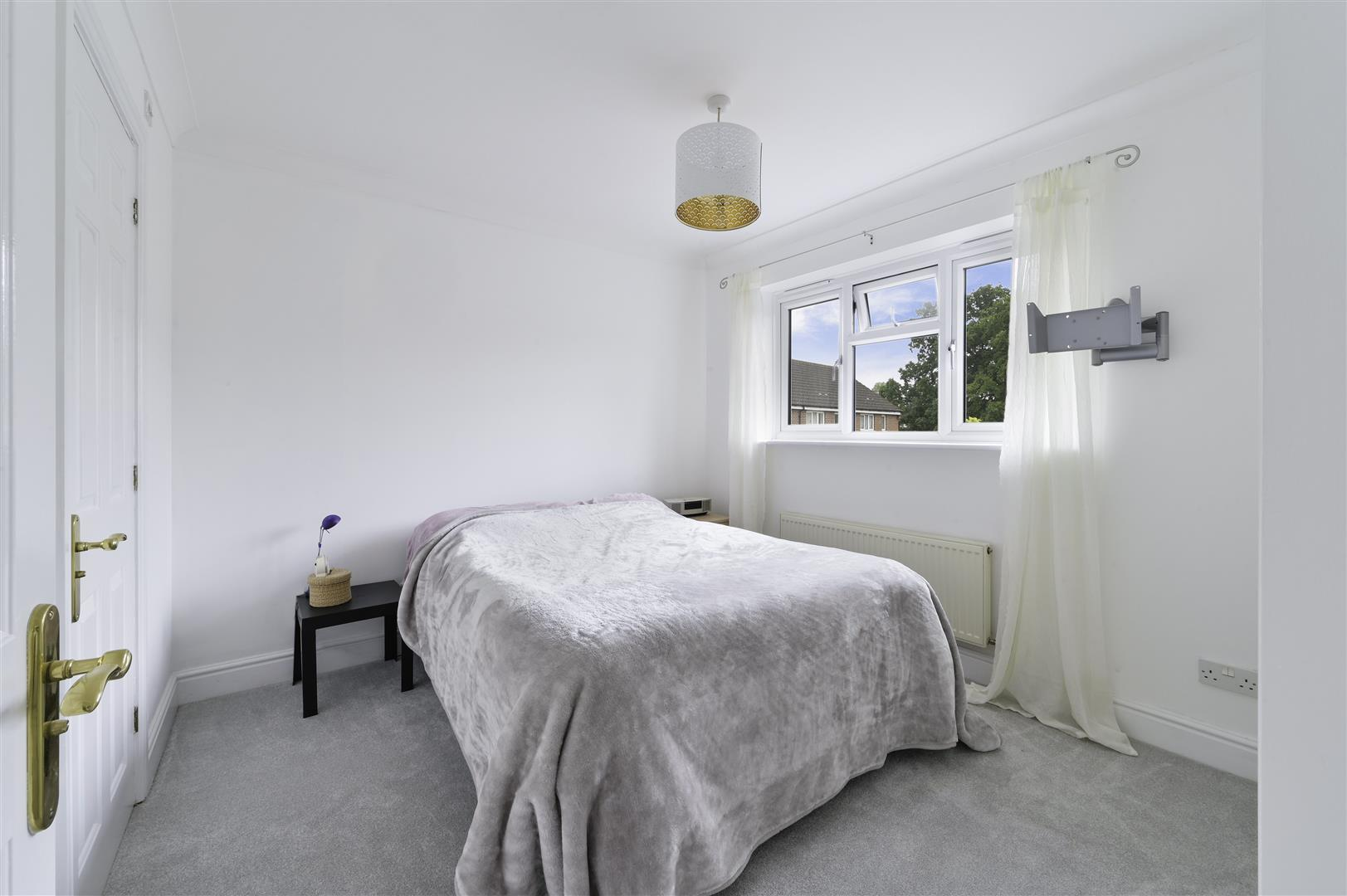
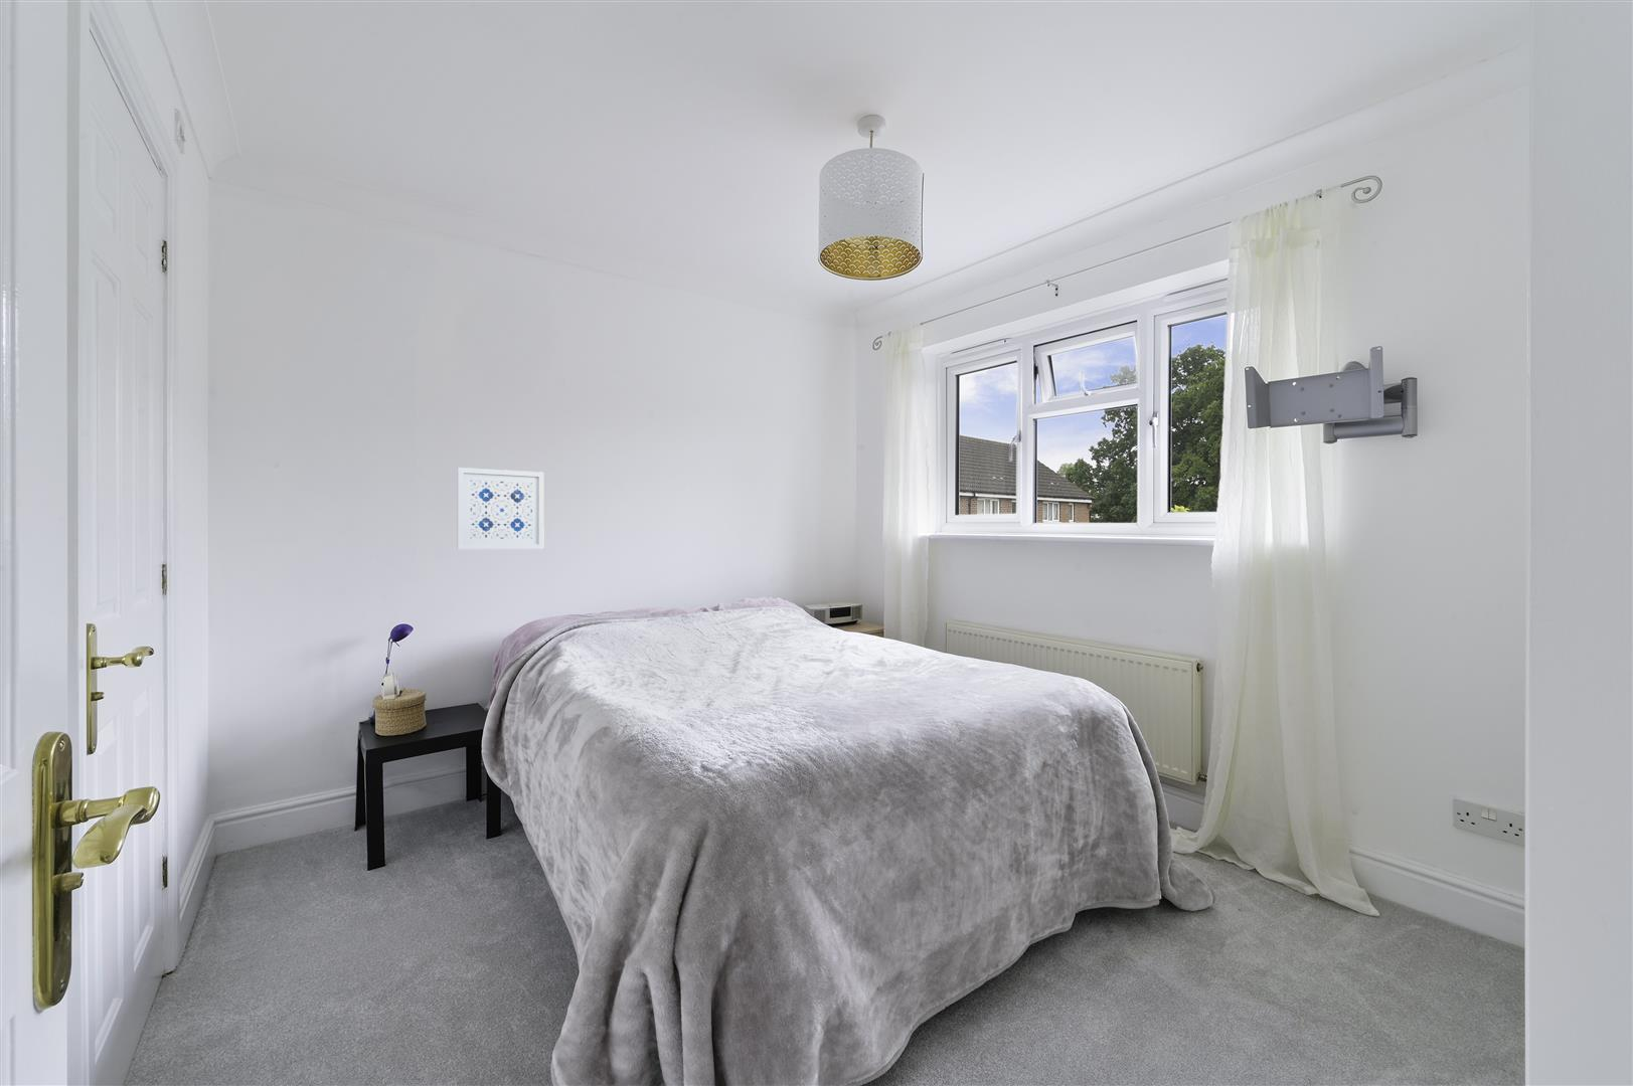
+ wall art [456,467,546,550]
